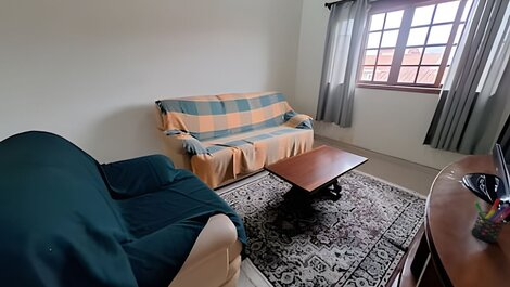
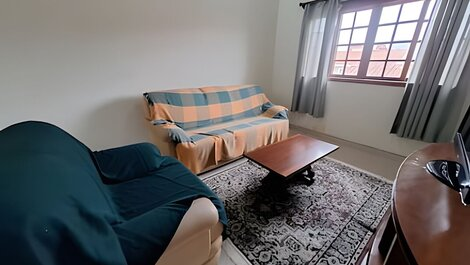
- pen holder [470,198,510,244]
